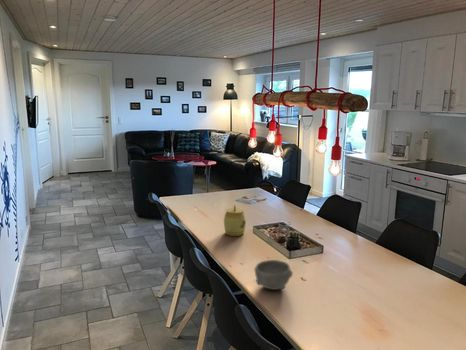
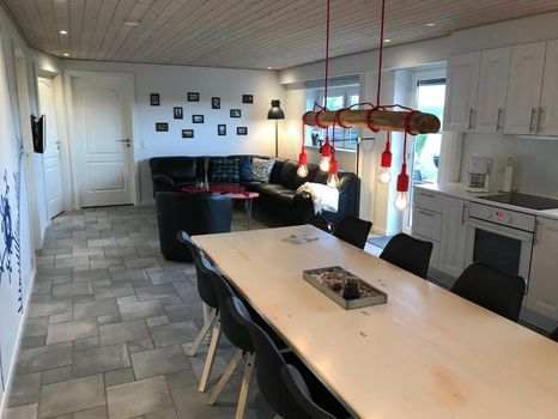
- bowl [253,259,294,291]
- jar [223,204,247,237]
